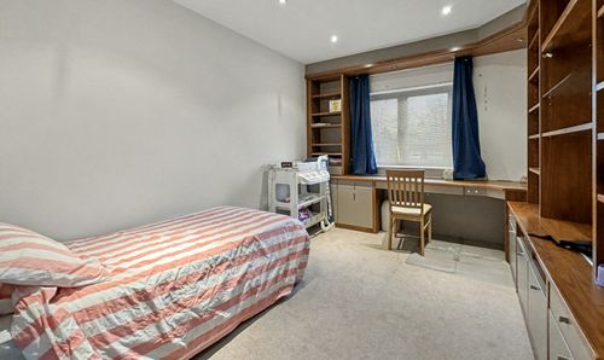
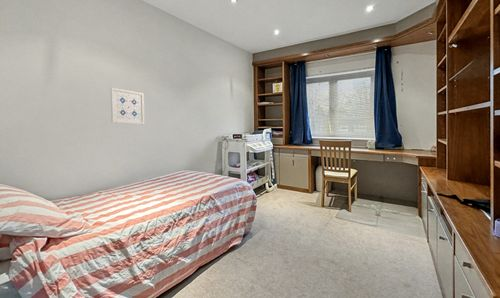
+ wall art [110,87,145,125]
